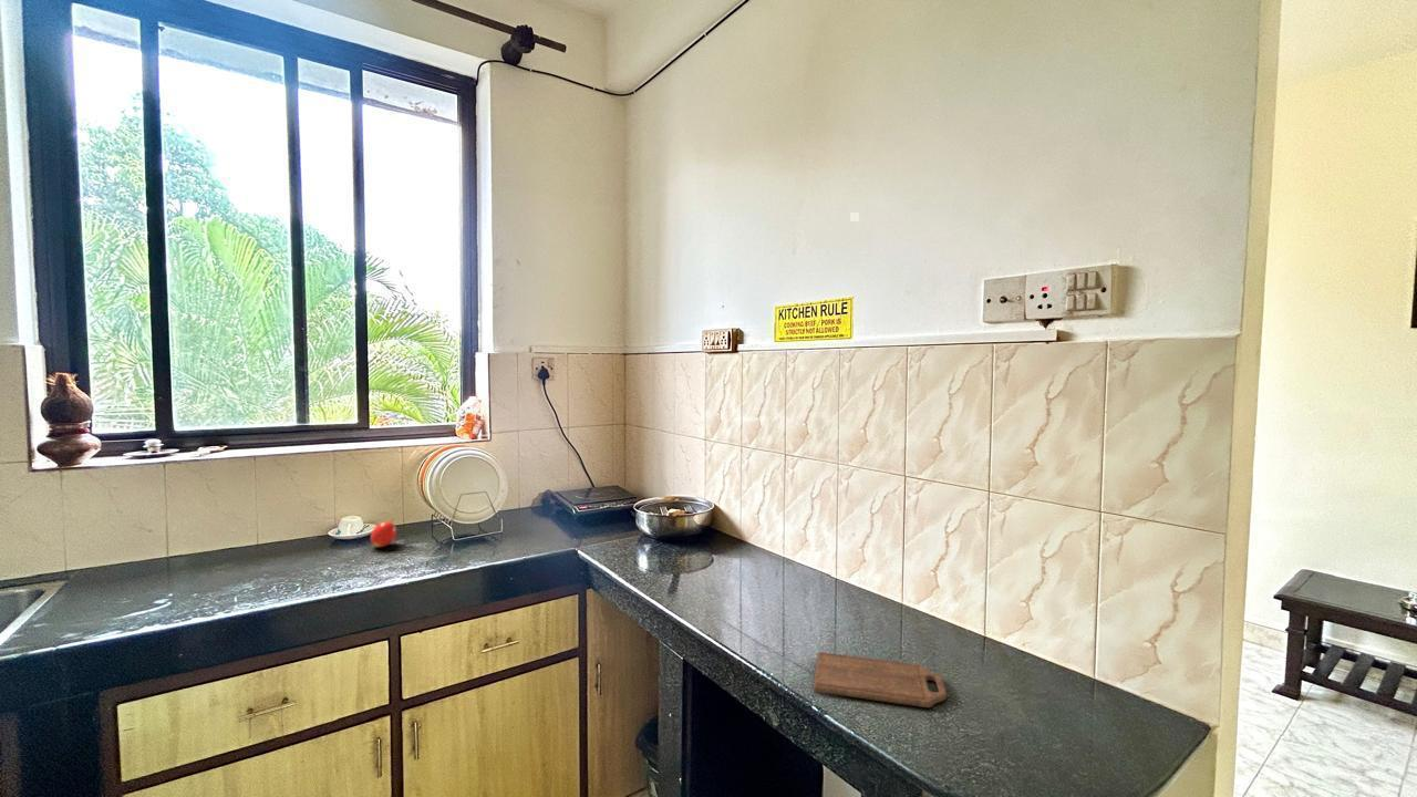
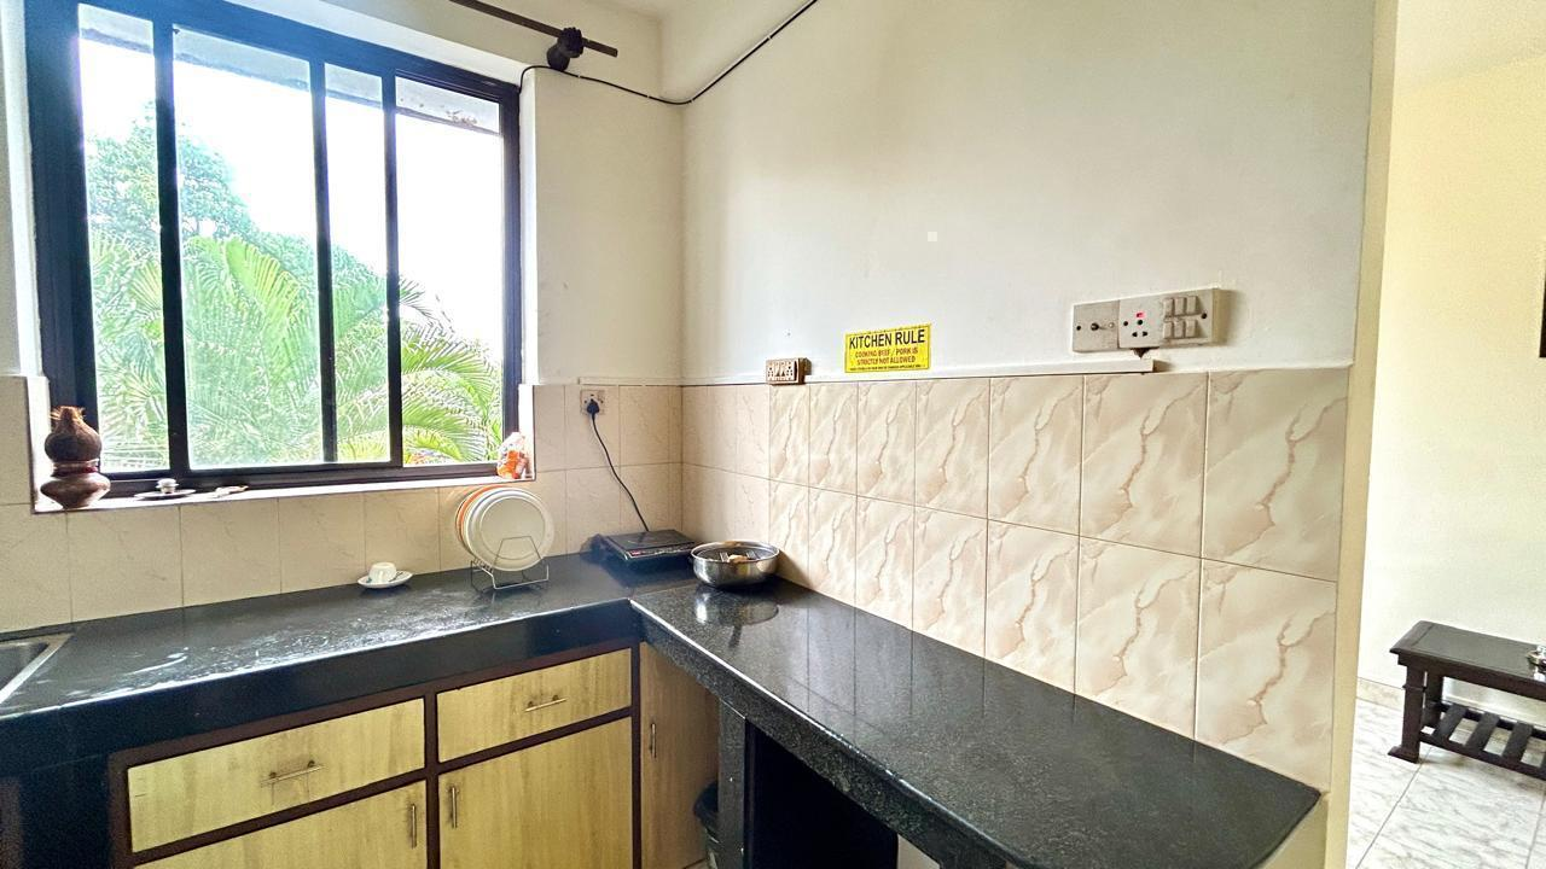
- fruit [370,517,397,548]
- cutting board [813,651,948,708]
